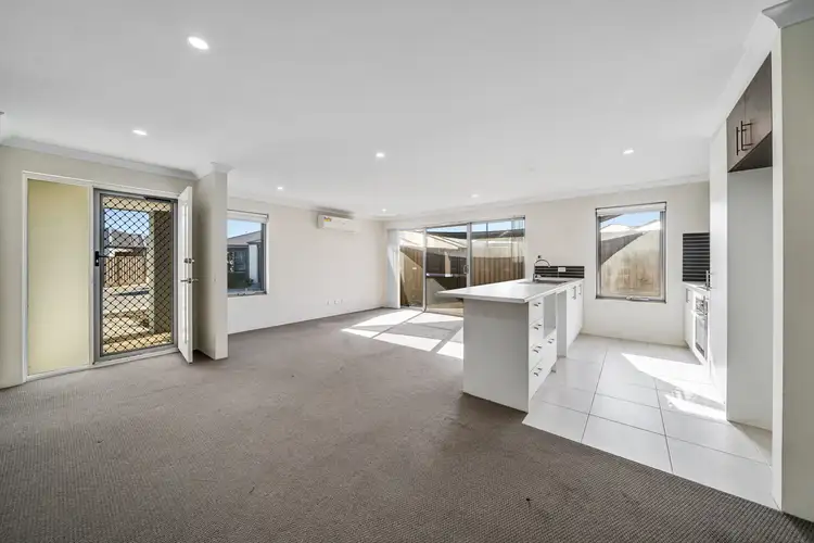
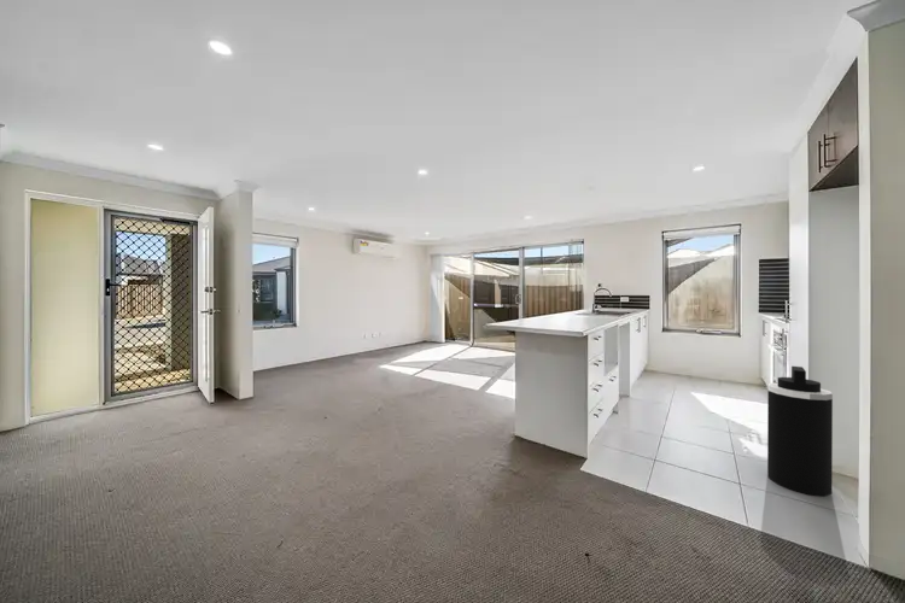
+ trash can [766,365,834,497]
